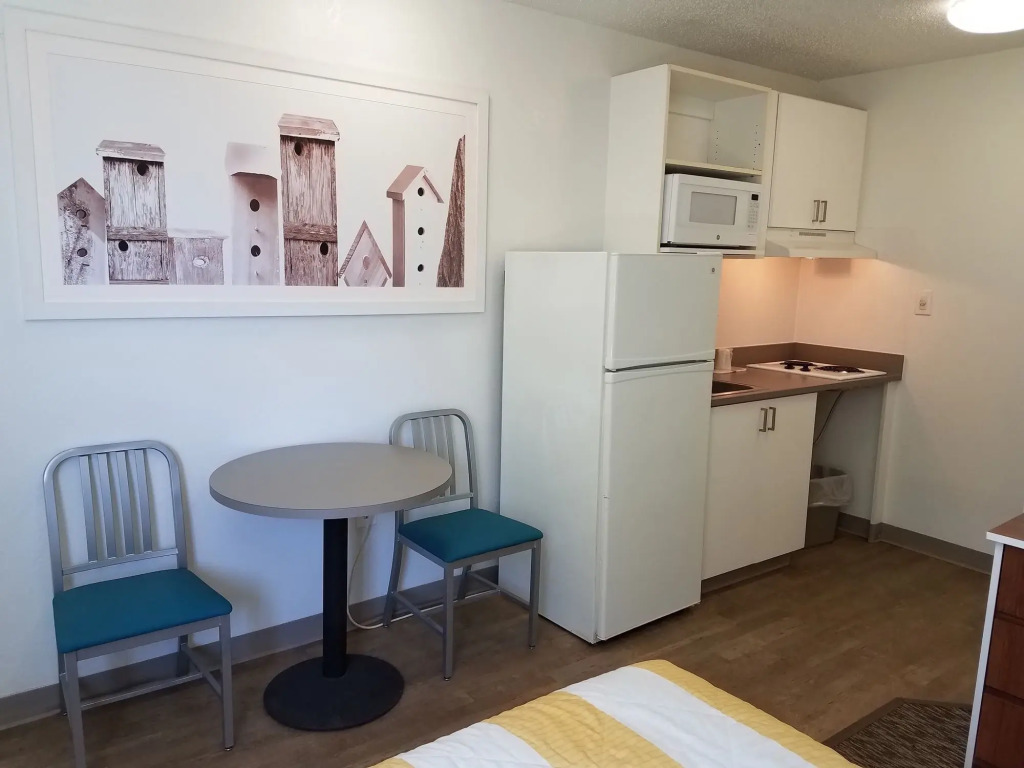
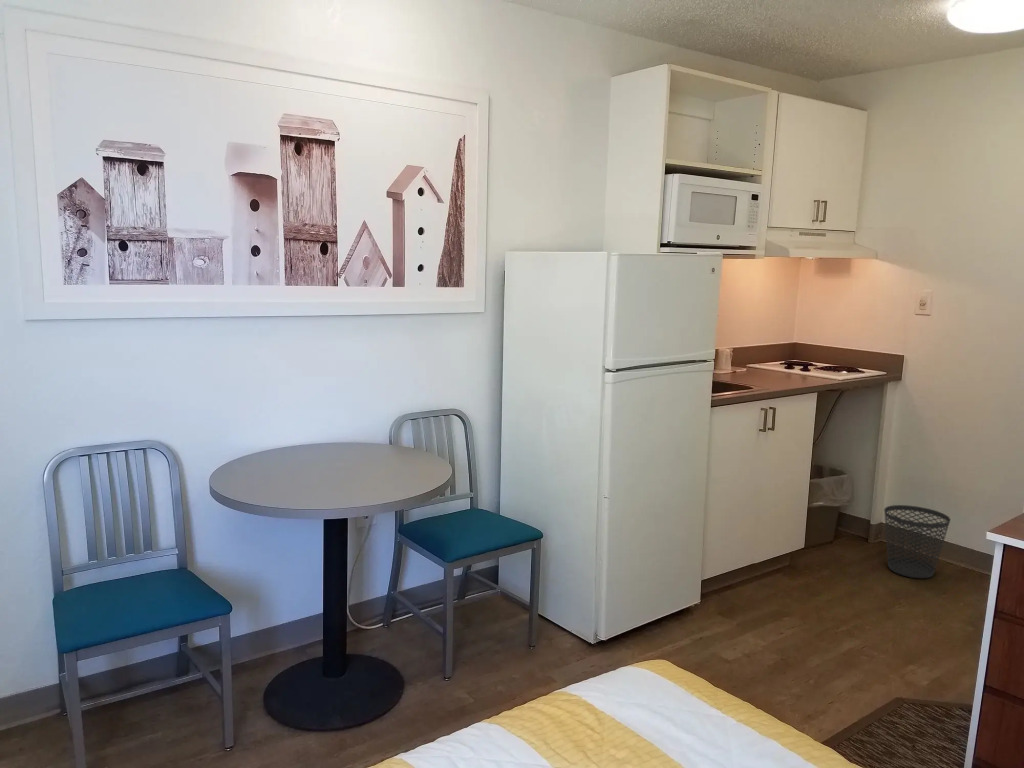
+ wastebasket [883,504,951,579]
